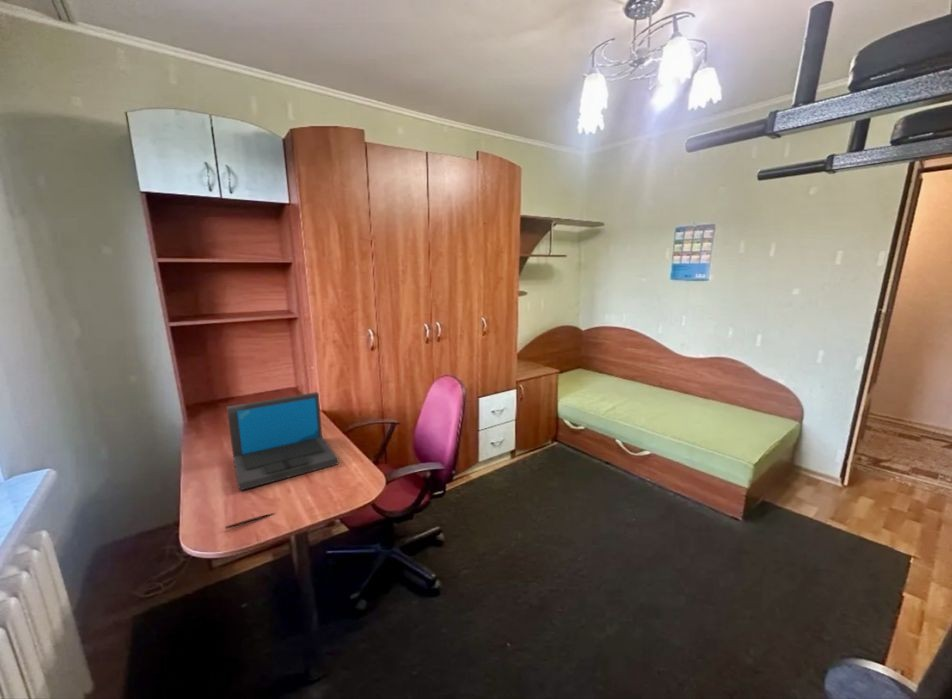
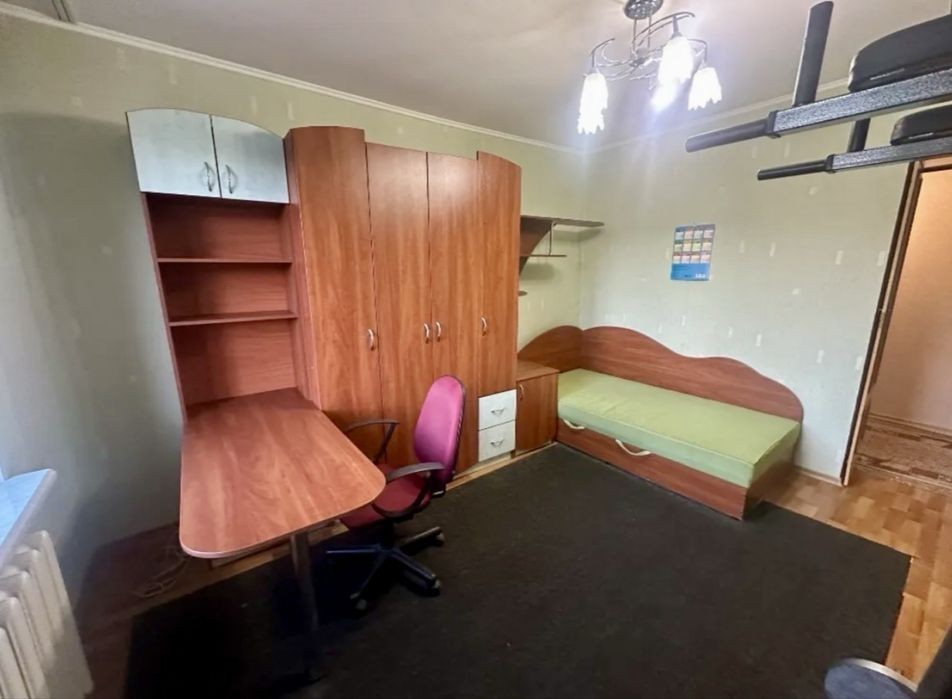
- laptop [226,391,339,492]
- pen [224,512,275,530]
